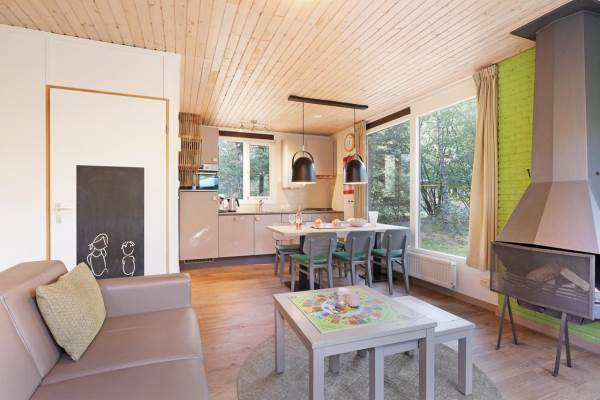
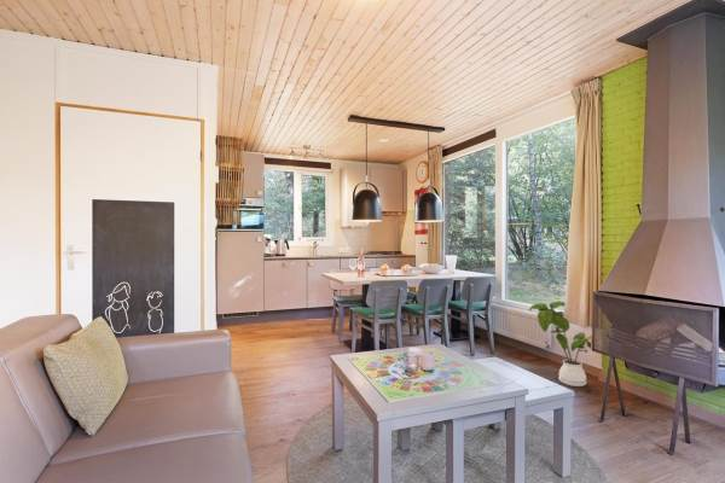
+ house plant [528,299,593,388]
